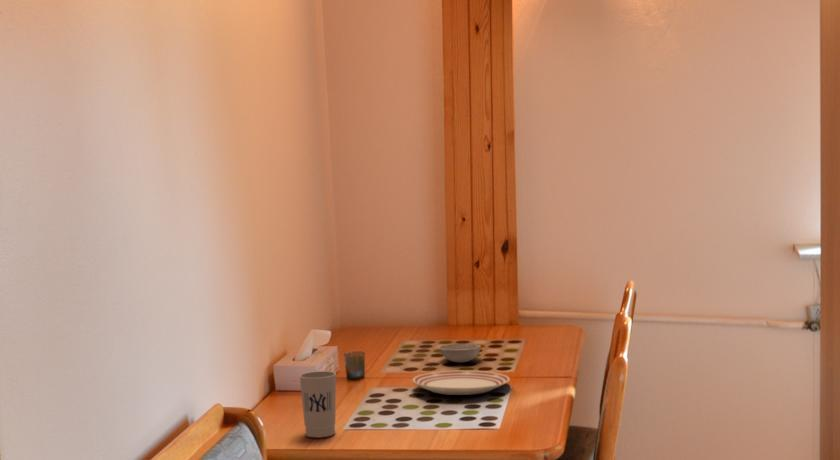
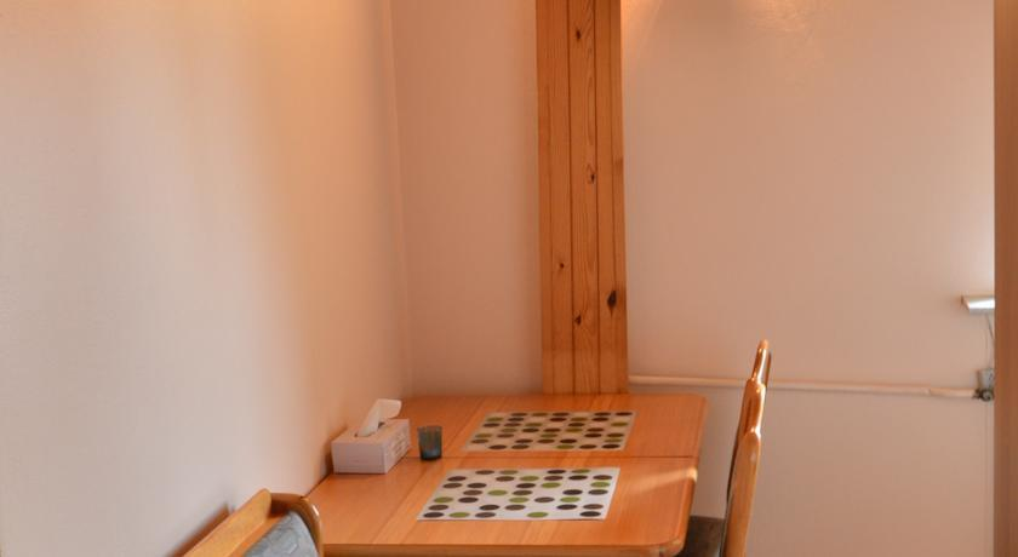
- dinner plate [412,370,511,396]
- cup [299,370,337,438]
- bowl [438,343,482,364]
